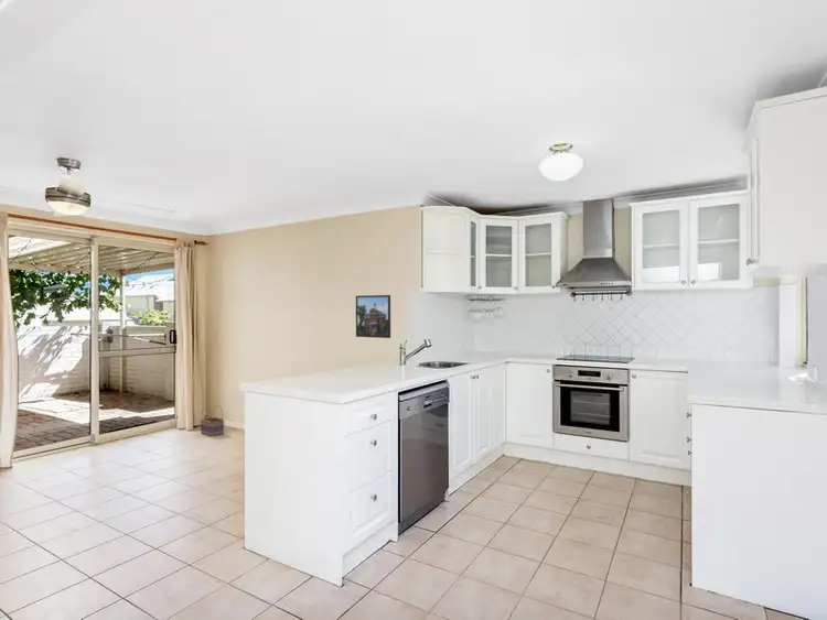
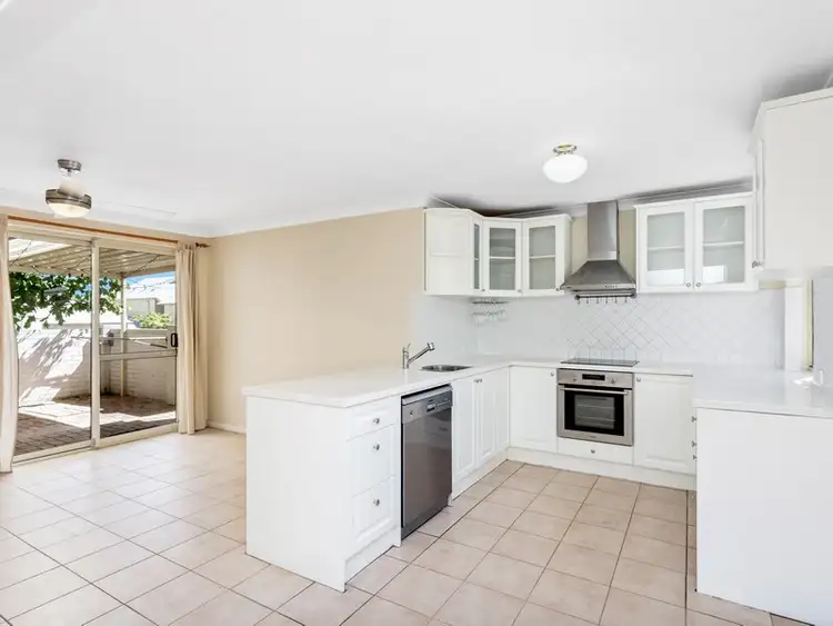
- basket [198,404,225,437]
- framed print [355,294,391,339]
